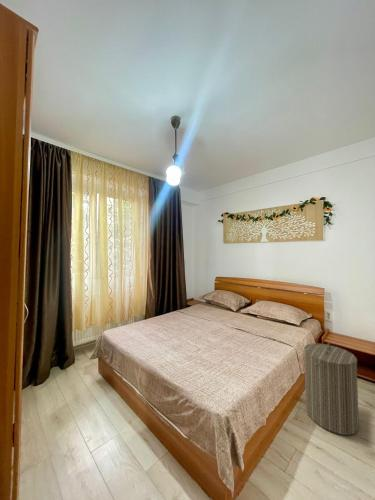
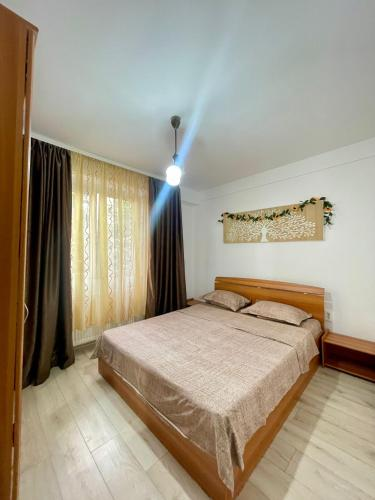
- laundry hamper [303,341,360,436]
